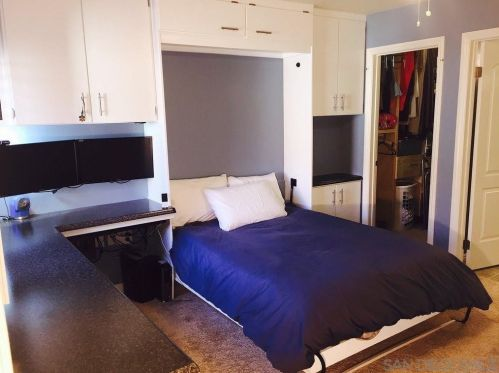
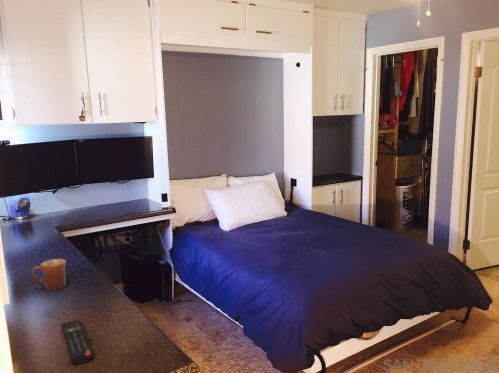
+ remote control [60,318,94,365]
+ mug [31,258,67,292]
